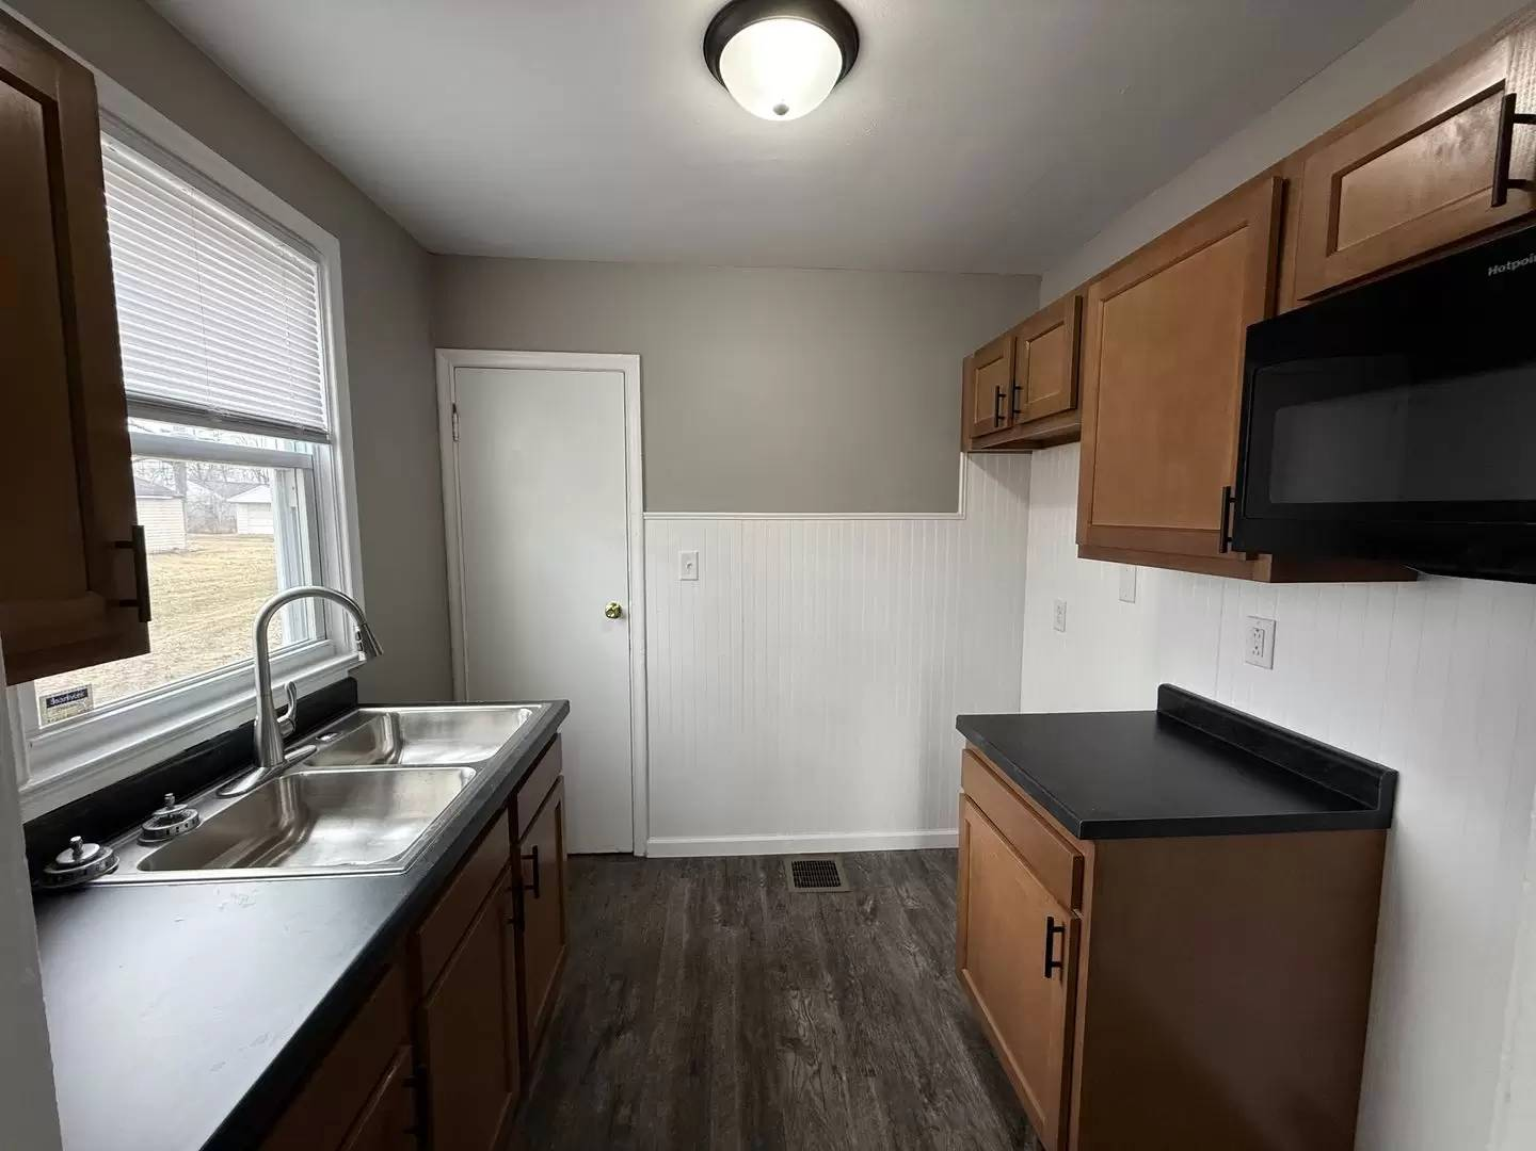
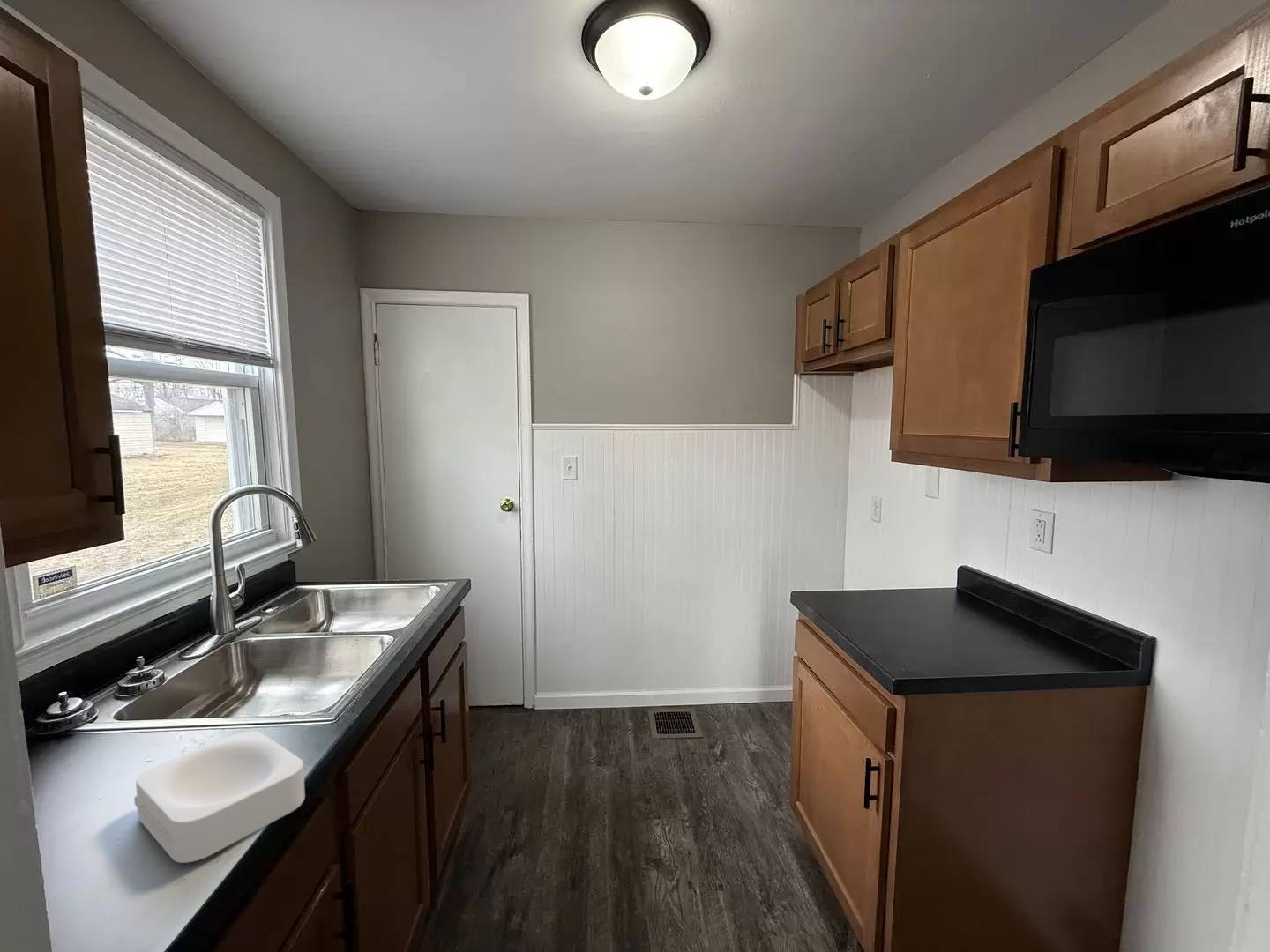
+ egg holder [133,731,306,864]
